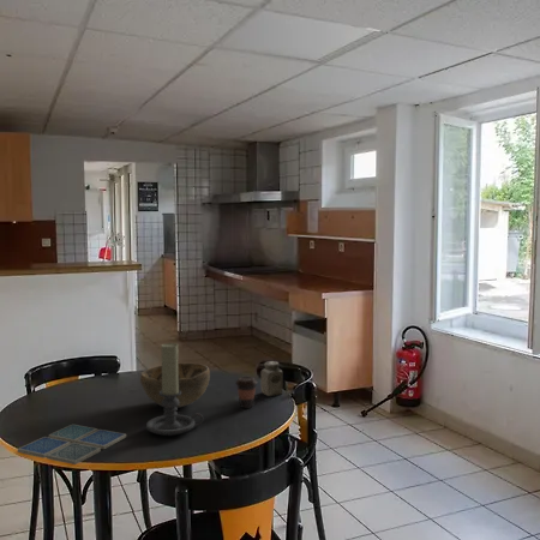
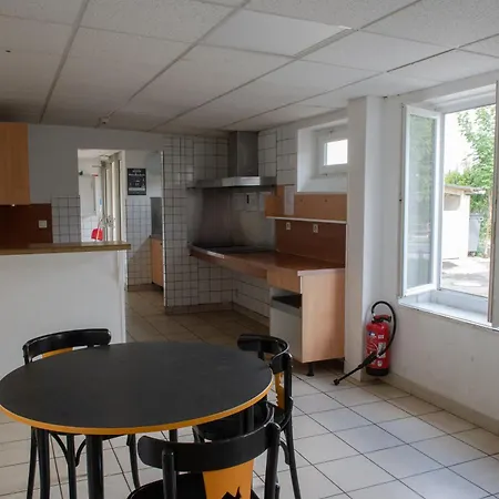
- salt shaker [259,360,283,397]
- coffee cup [234,376,258,409]
- candle holder [145,342,204,437]
- drink coaster [16,424,127,466]
- decorative bowl [139,362,211,409]
